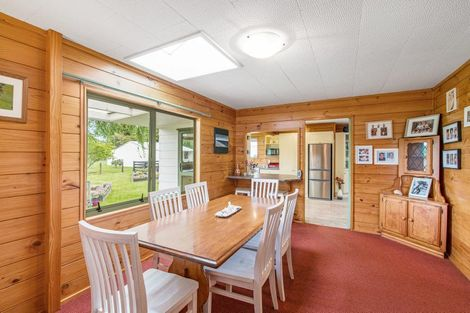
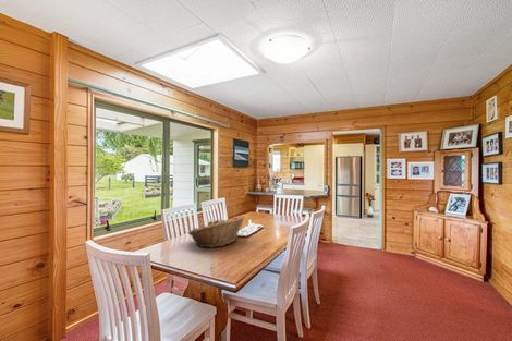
+ fruit basket [186,215,246,248]
